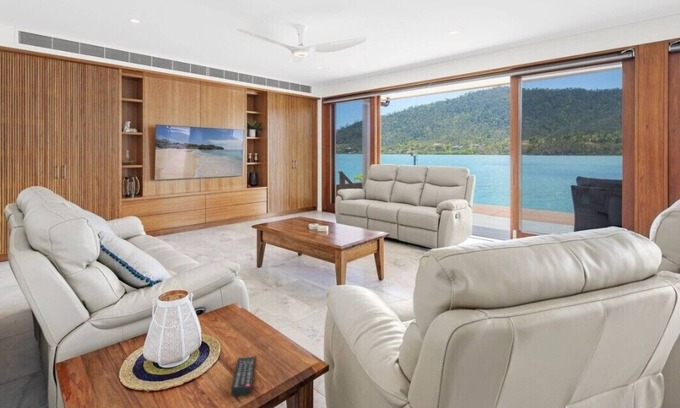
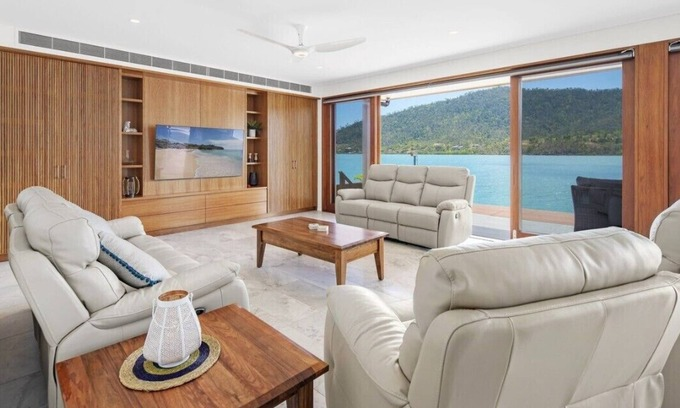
- remote control [230,355,257,398]
